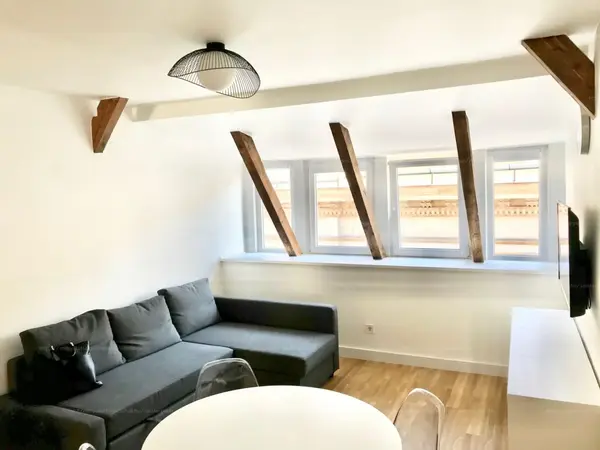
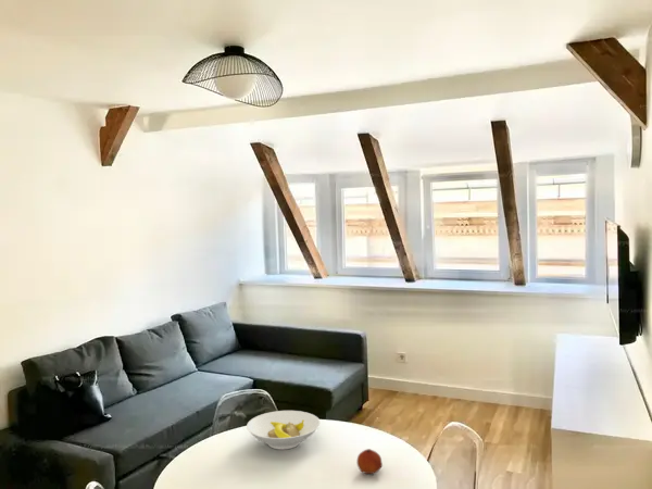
+ fruit [355,448,384,475]
+ bowl [246,410,322,451]
